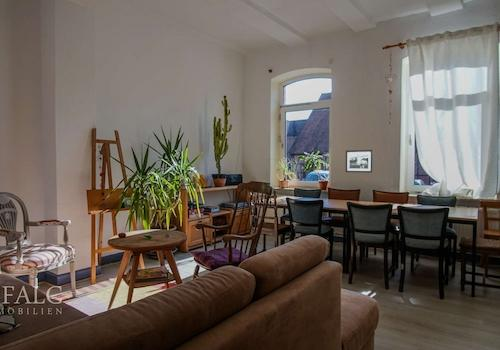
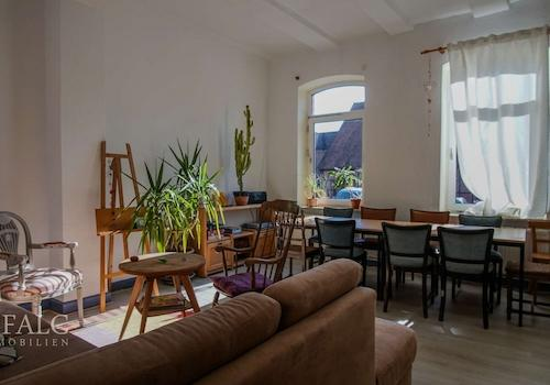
- picture frame [345,149,374,174]
